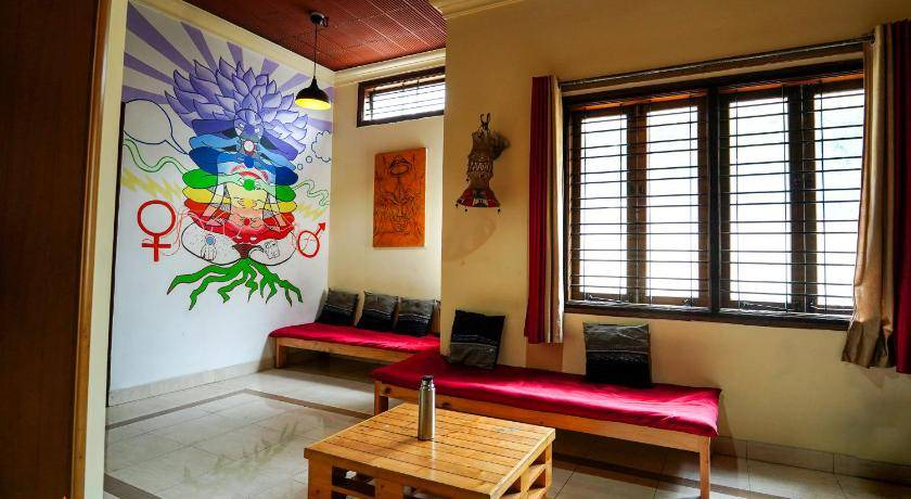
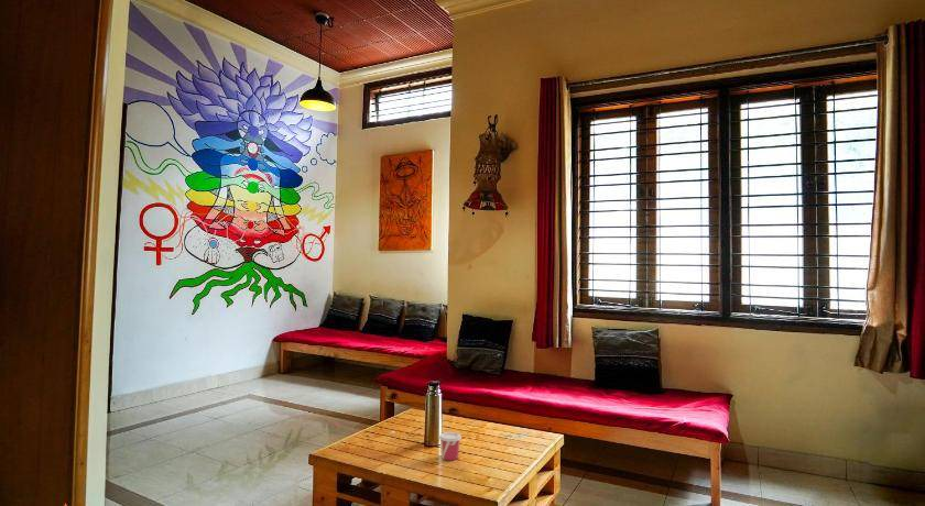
+ cup [438,431,463,461]
